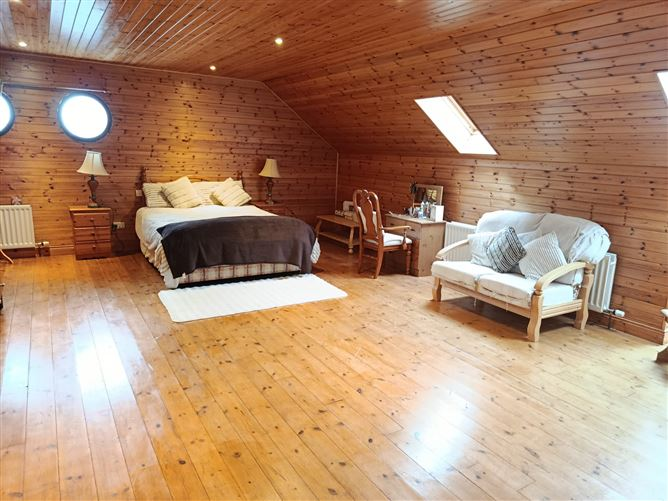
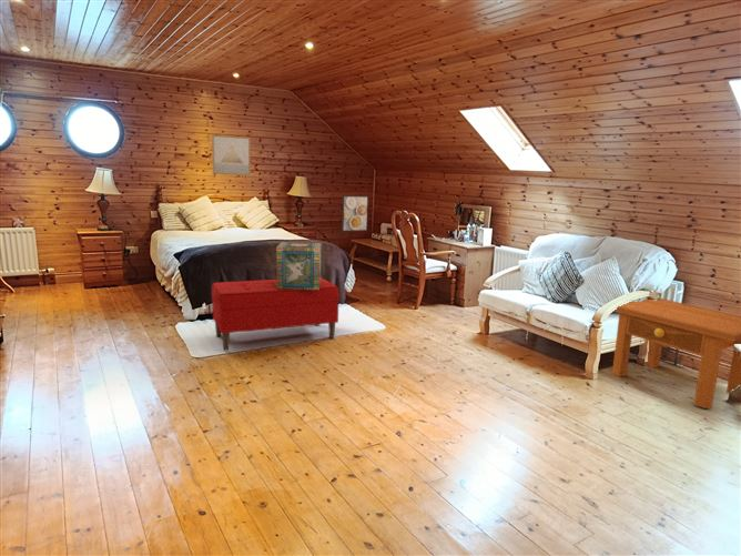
+ wall art [211,133,252,176]
+ decorative box [275,241,322,290]
+ bench [211,276,341,352]
+ side table [611,297,741,410]
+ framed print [341,194,369,233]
